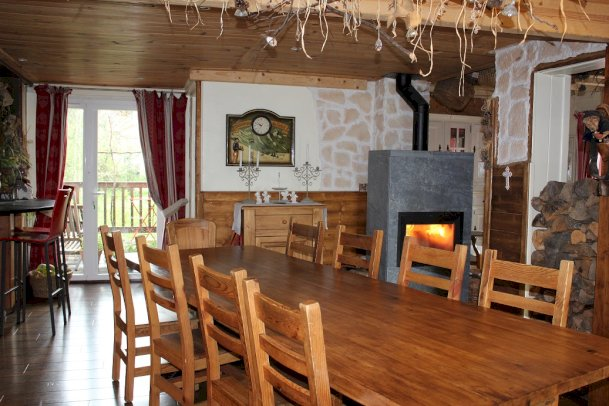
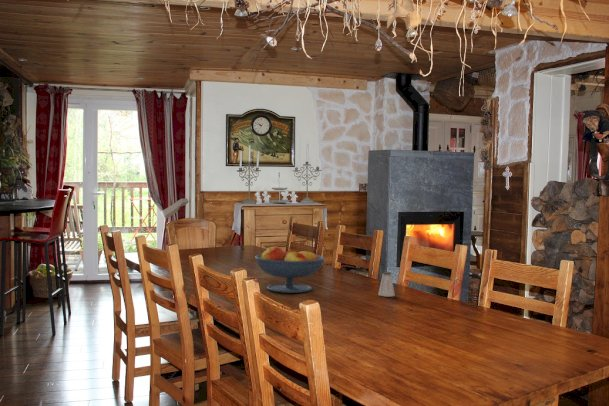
+ saltshaker [377,271,396,297]
+ fruit bowl [254,245,326,294]
